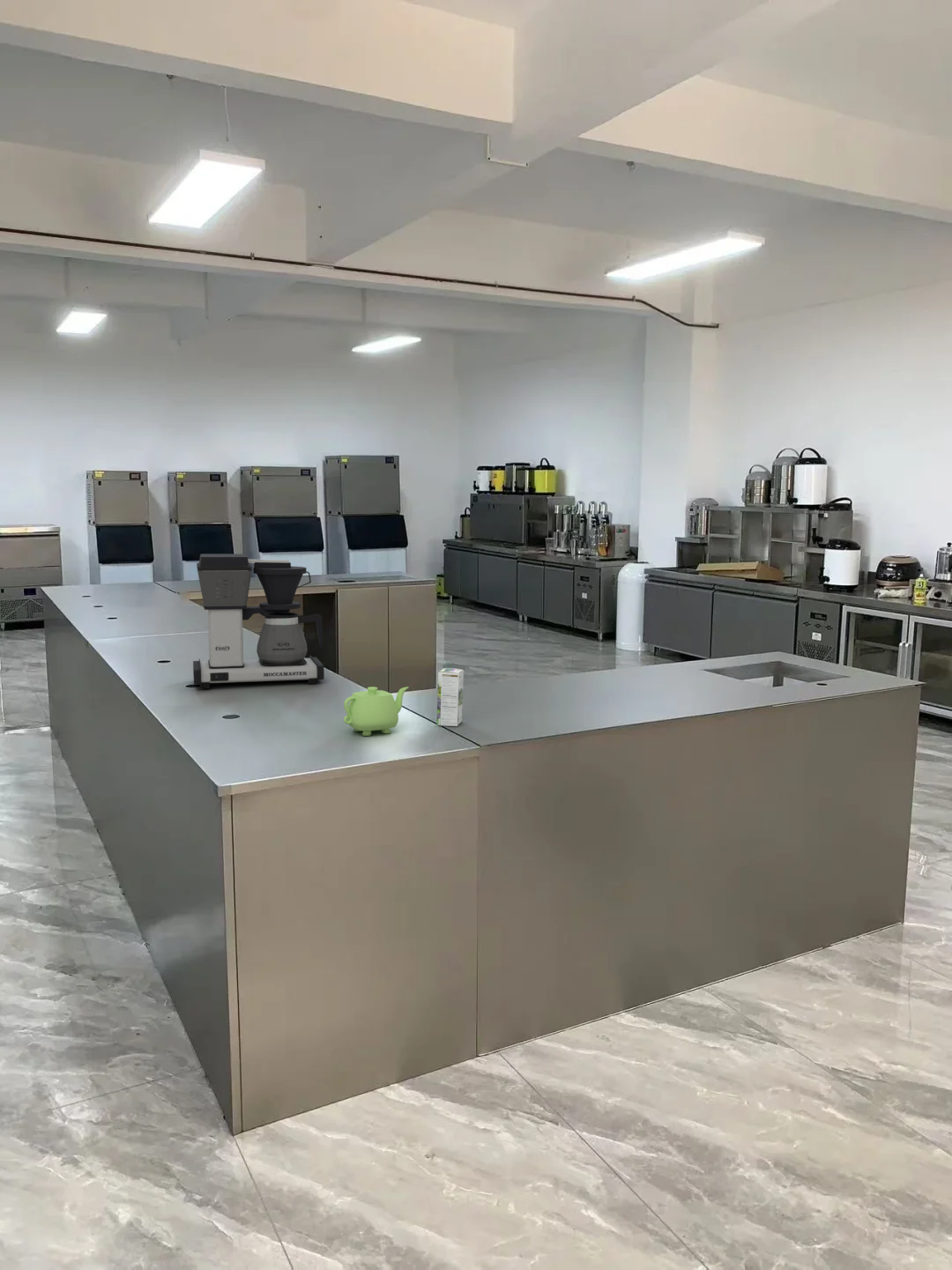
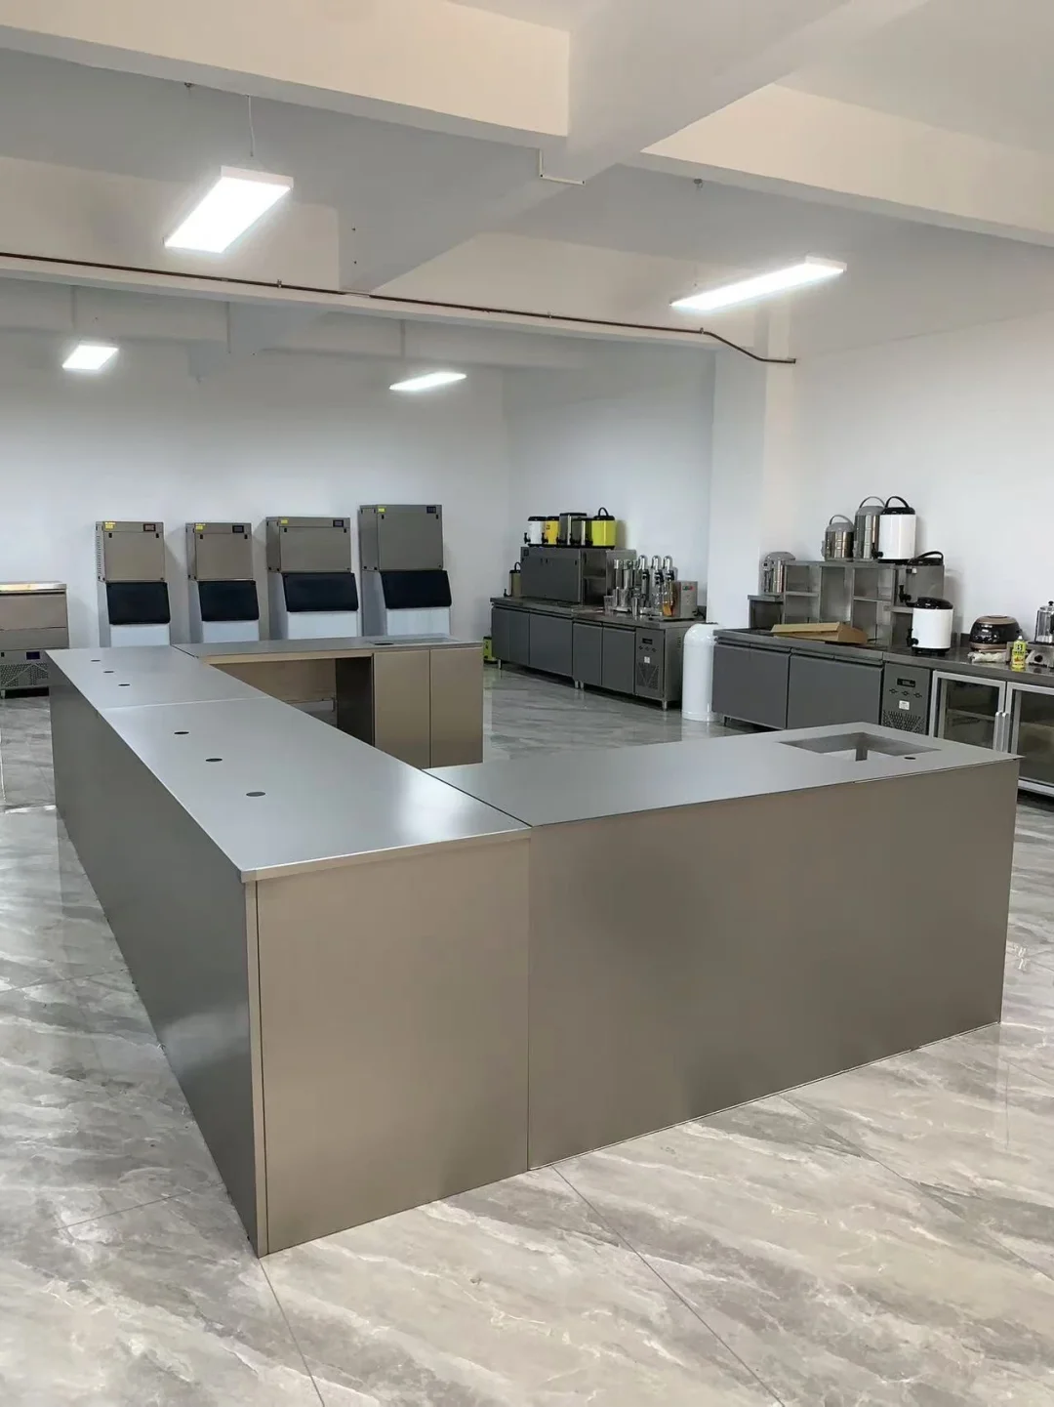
- teapot [343,686,409,737]
- coffee maker [192,553,325,689]
- syrup box [436,667,465,727]
